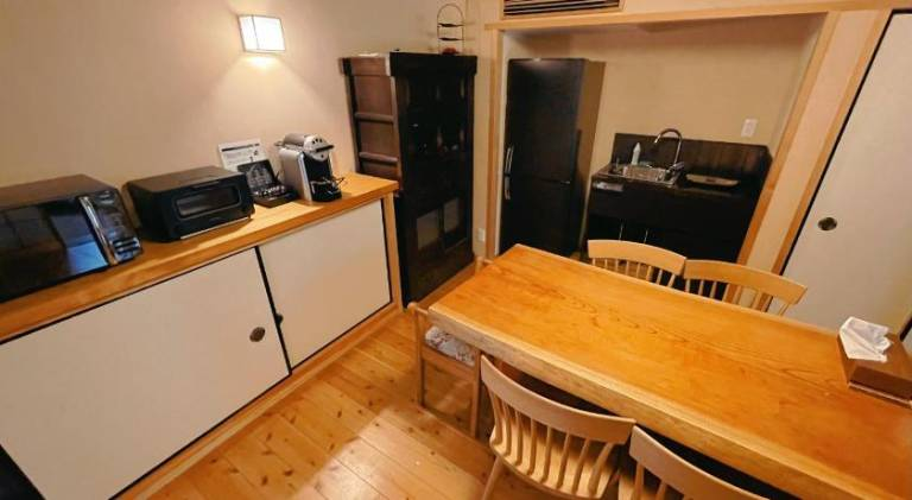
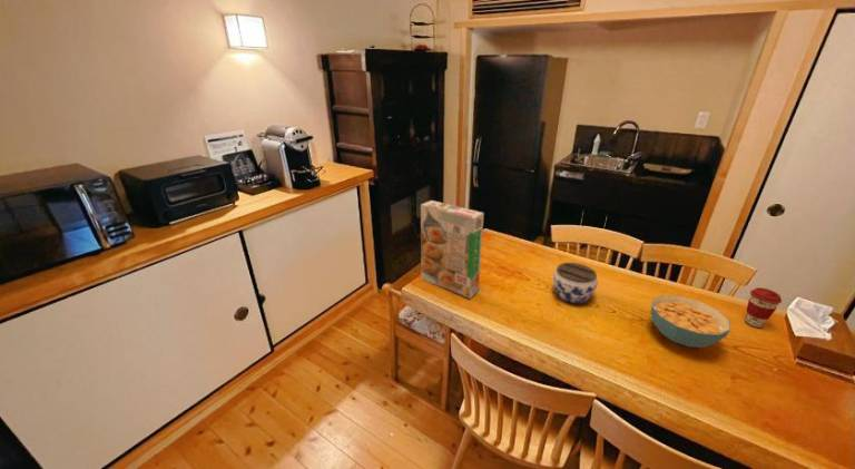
+ jar [552,262,599,304]
+ cereal bowl [649,294,731,349]
+ cereal box [420,199,485,300]
+ coffee cup [744,286,783,329]
